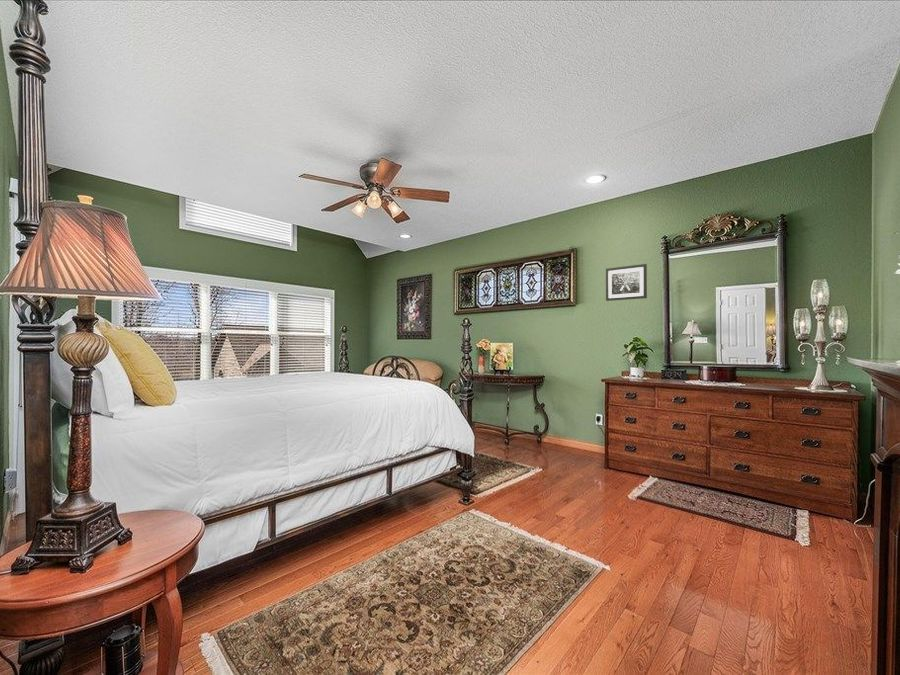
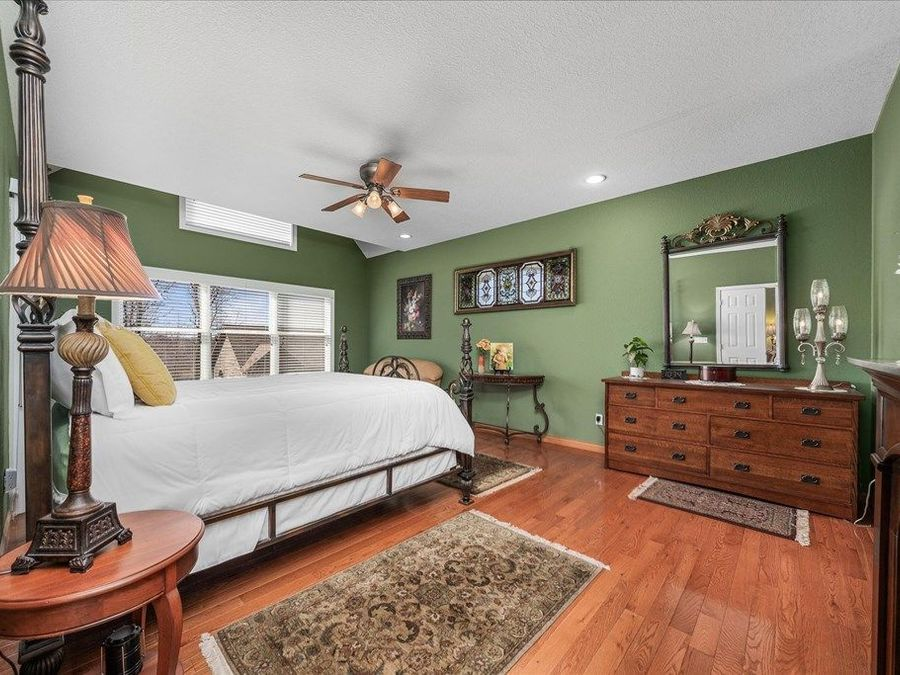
- wall art [605,263,648,302]
